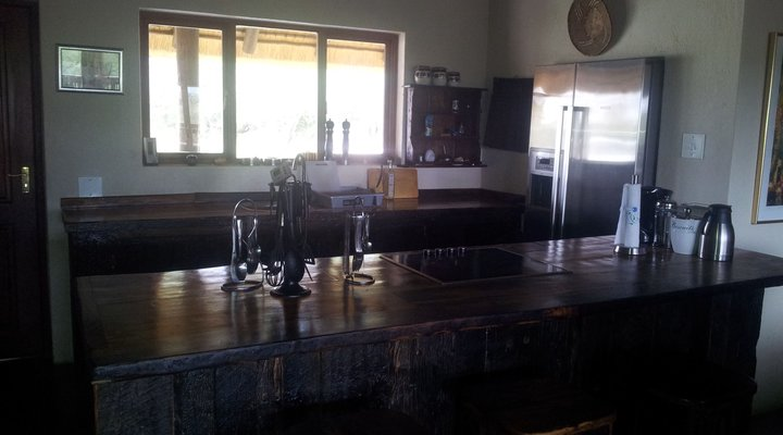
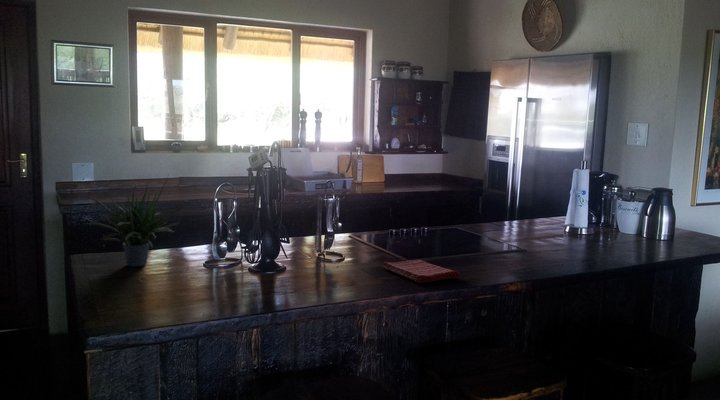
+ potted plant [83,173,190,267]
+ dish towel [381,259,461,284]
